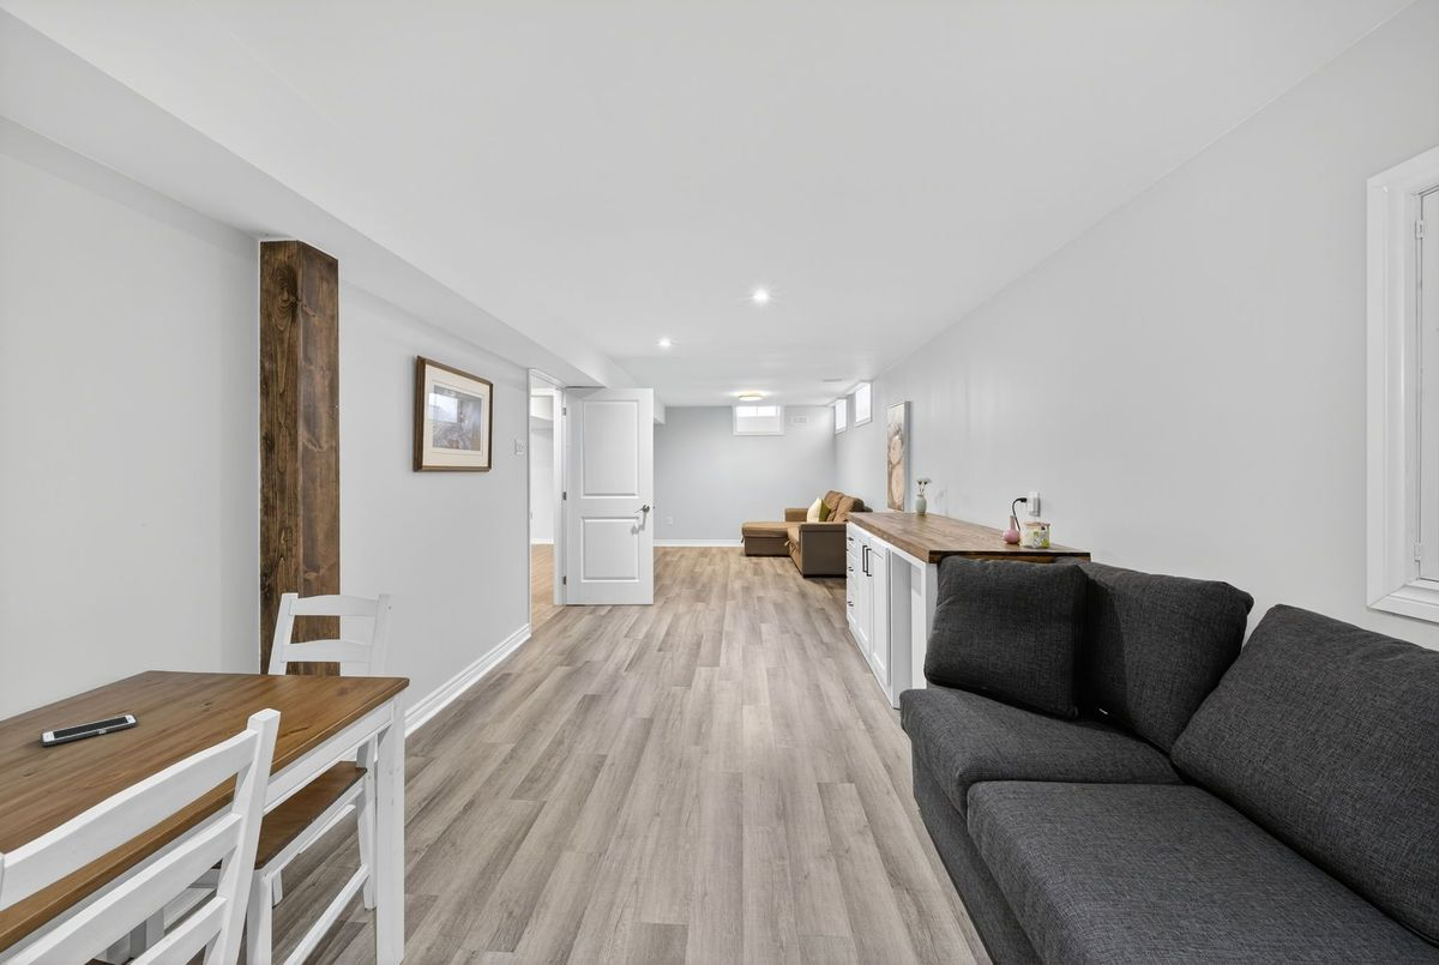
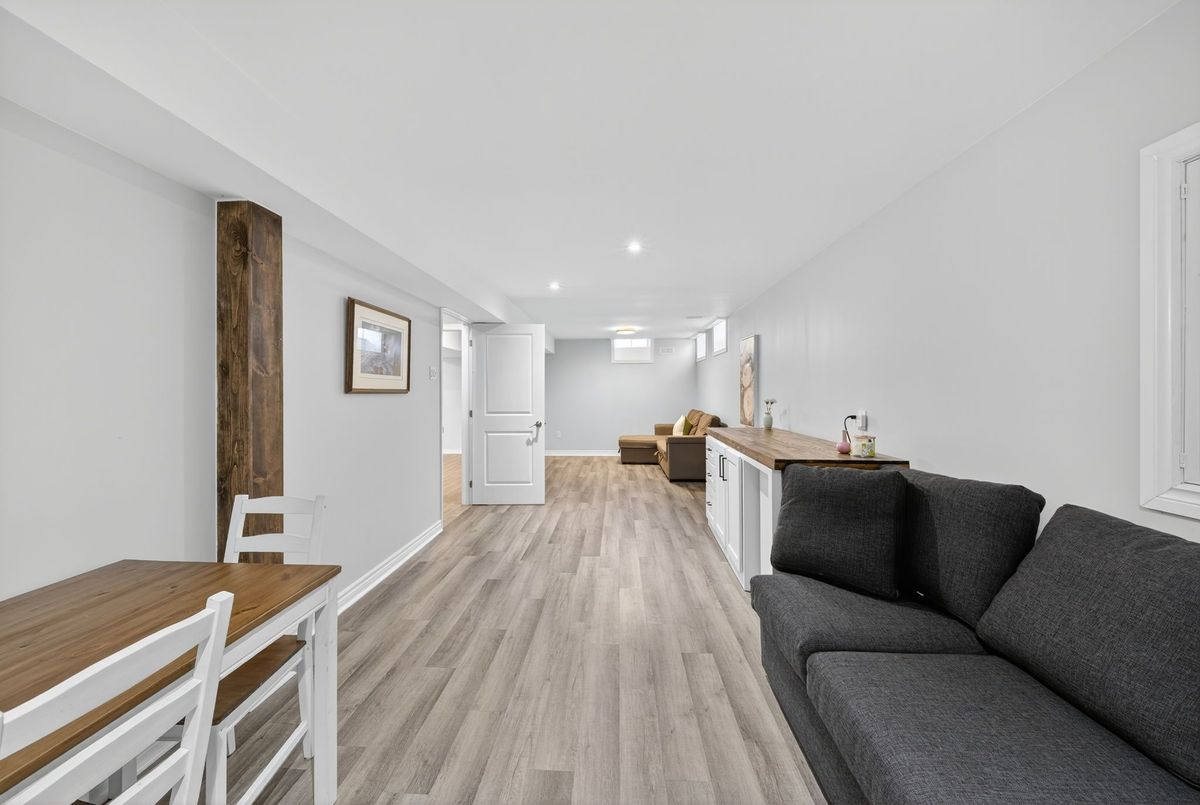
- cell phone [40,713,139,747]
